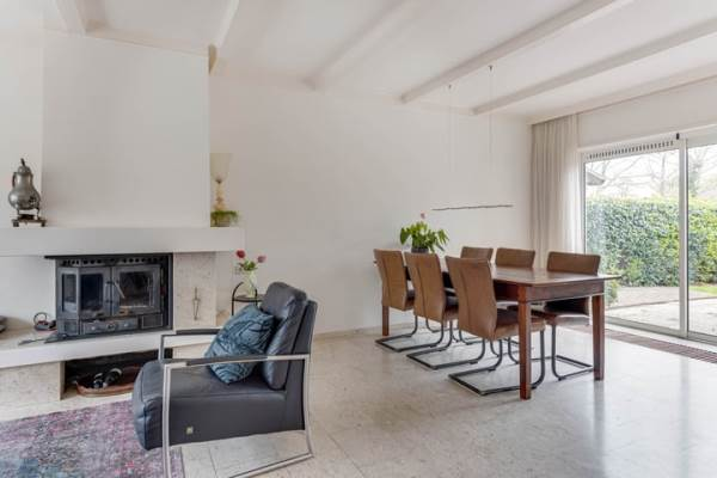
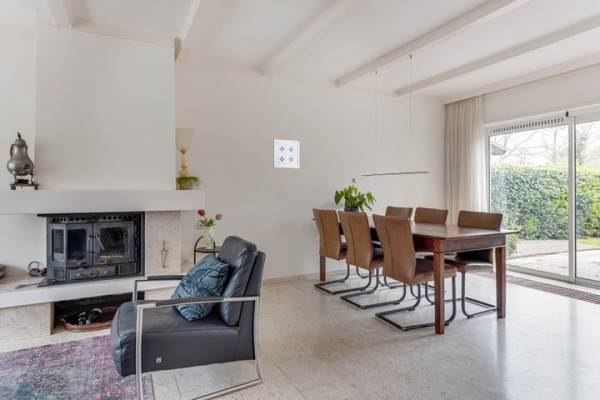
+ wall art [272,138,300,169]
